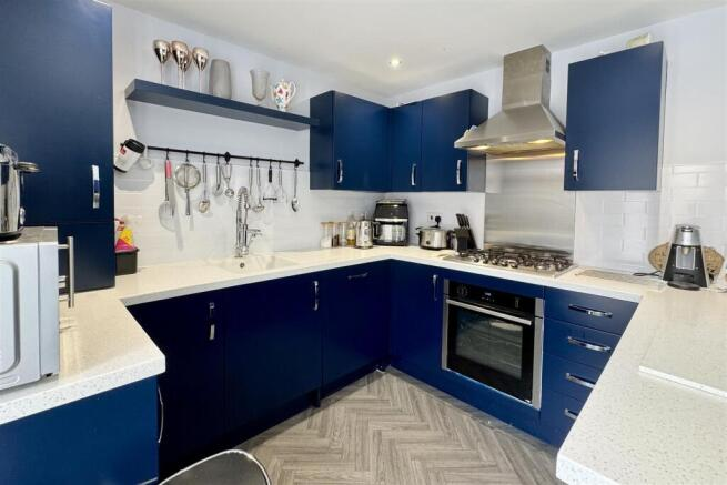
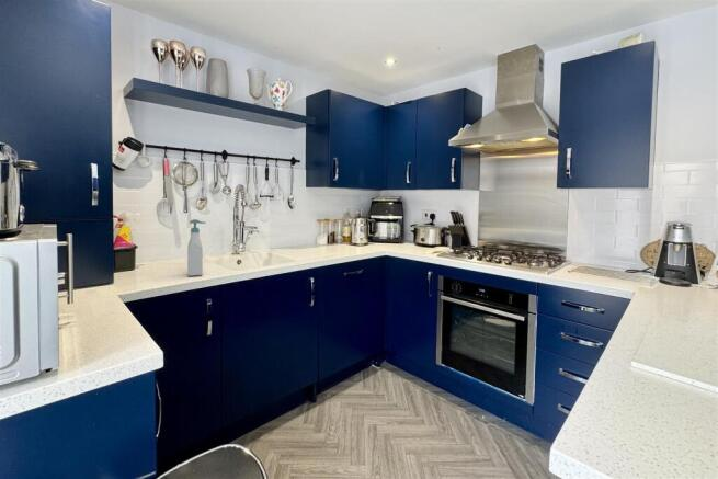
+ soap bottle [186,218,206,277]
